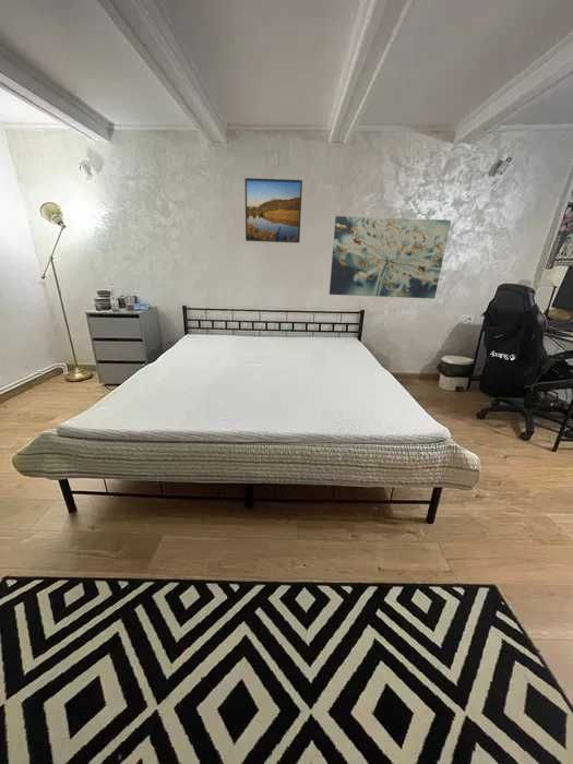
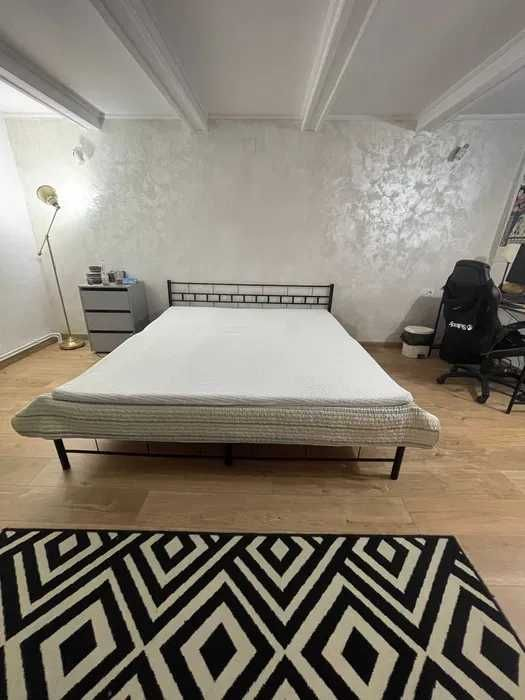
- wall art [329,215,452,300]
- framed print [243,177,303,243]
